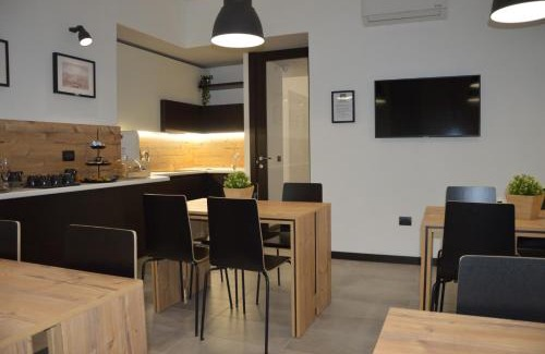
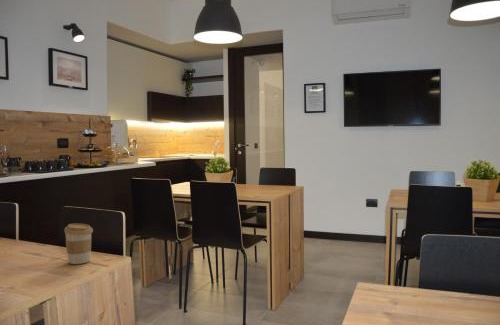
+ coffee cup [63,223,94,265]
